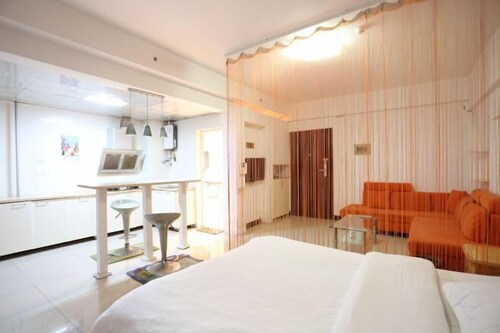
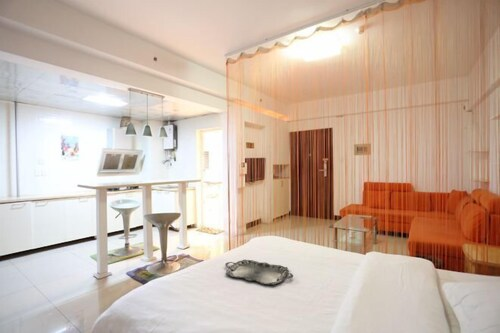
+ serving tray [225,259,294,286]
